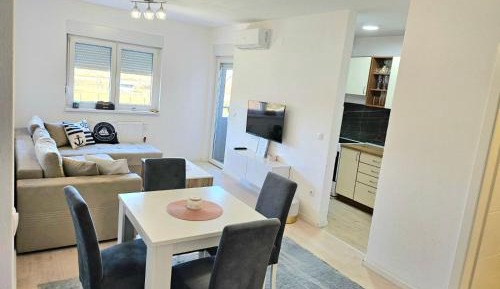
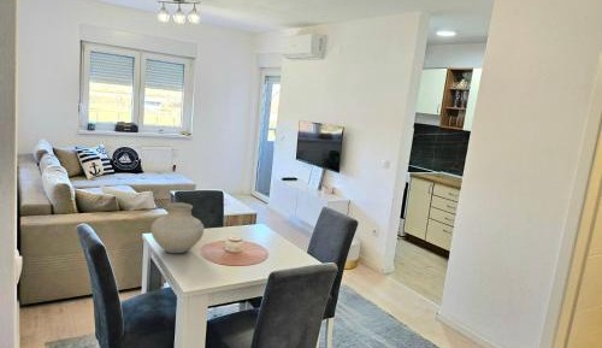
+ vase [149,201,205,254]
